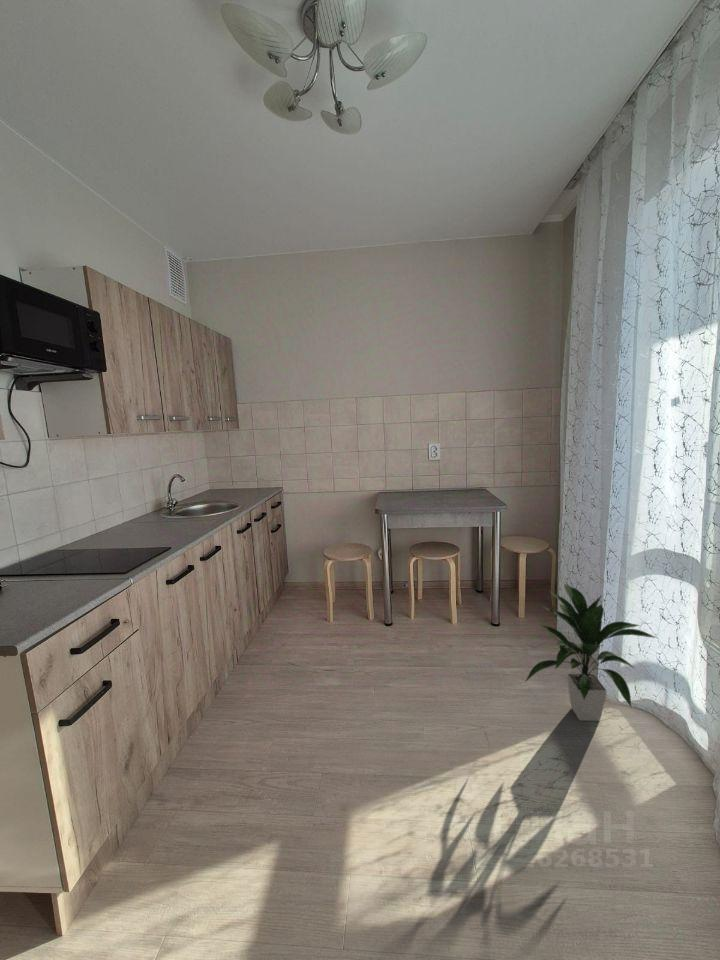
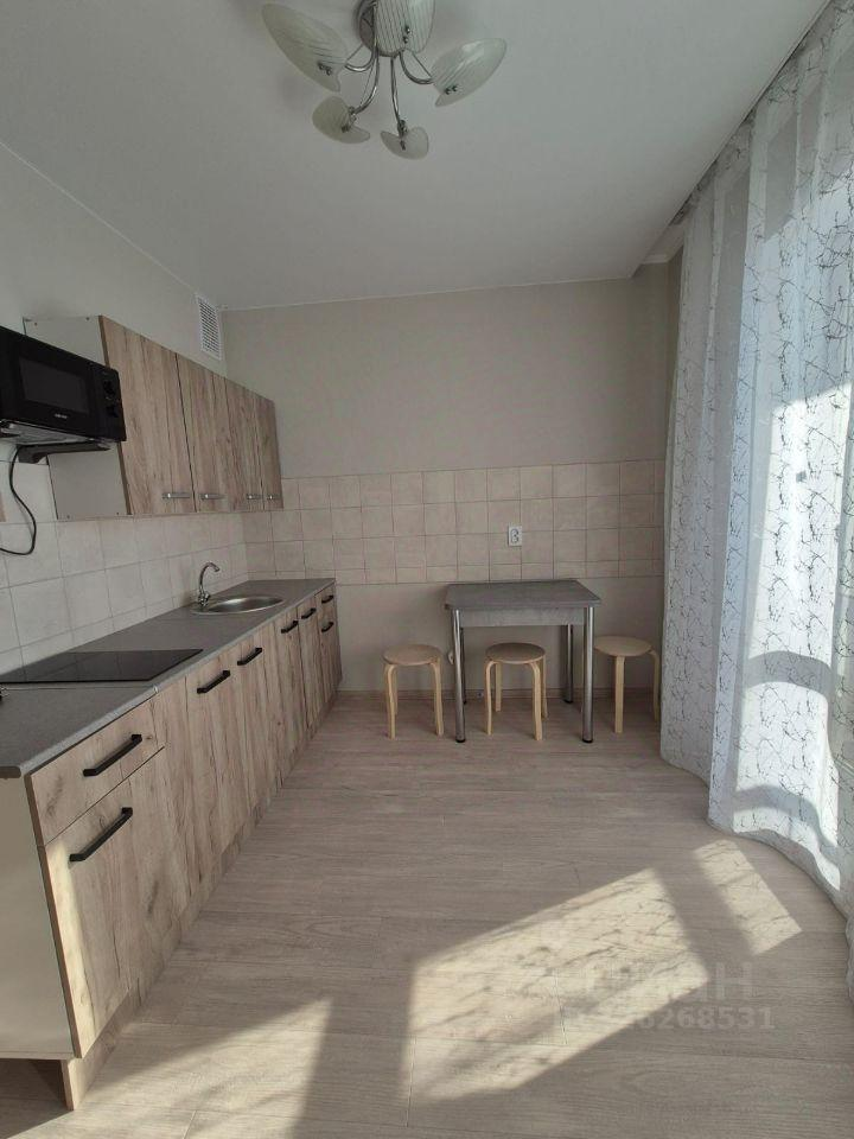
- indoor plant [524,583,658,722]
